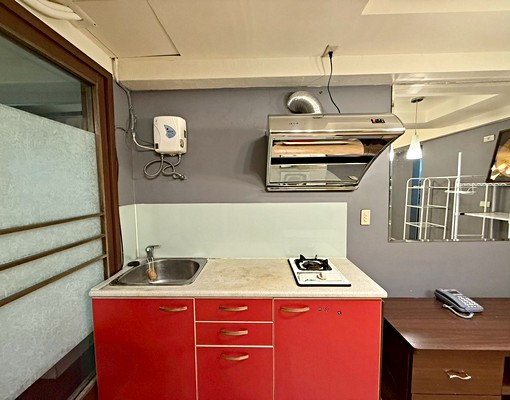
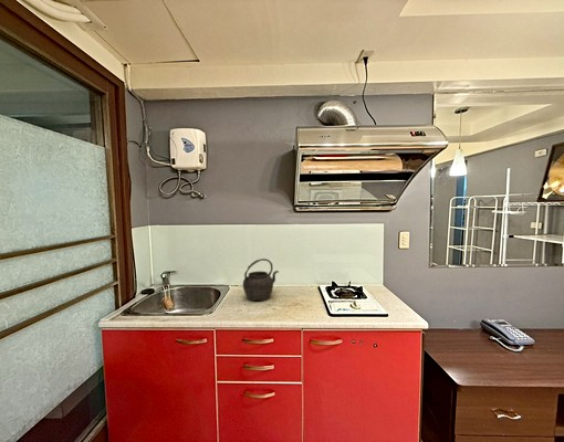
+ kettle [242,257,279,302]
